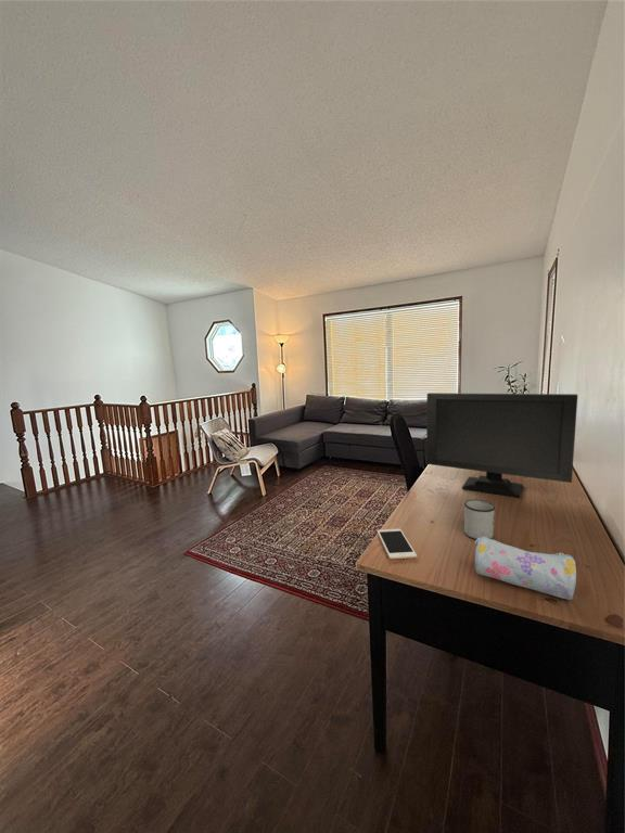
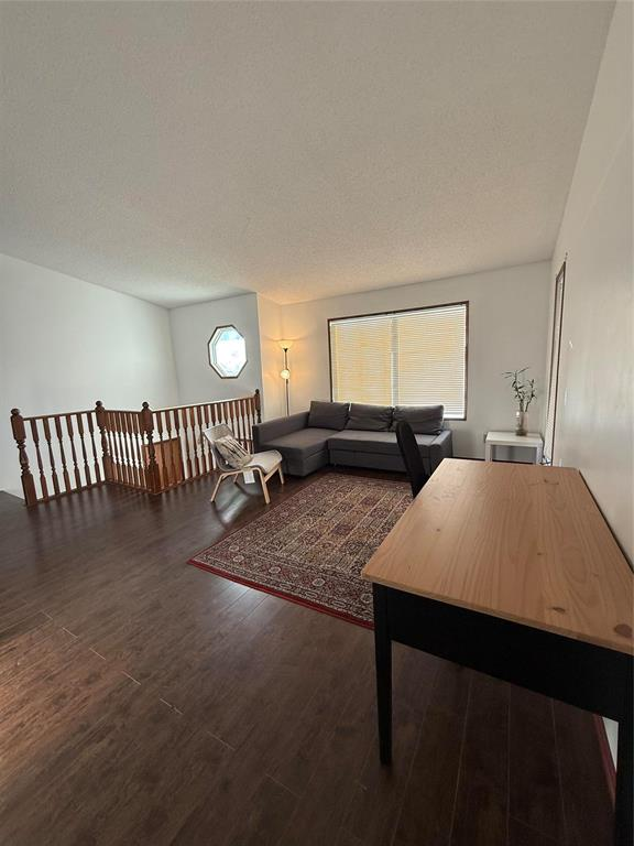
- pencil case [474,537,577,601]
- computer monitor [425,392,579,499]
- mug [463,499,496,540]
- cell phone [377,528,418,560]
